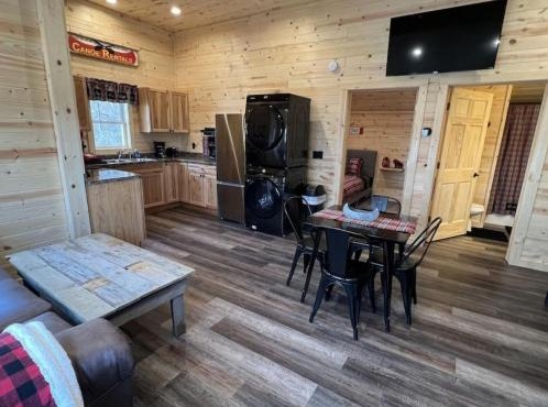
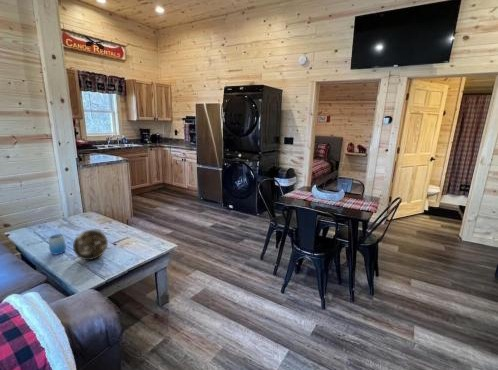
+ cup [48,233,67,255]
+ decorative orb [72,229,109,261]
